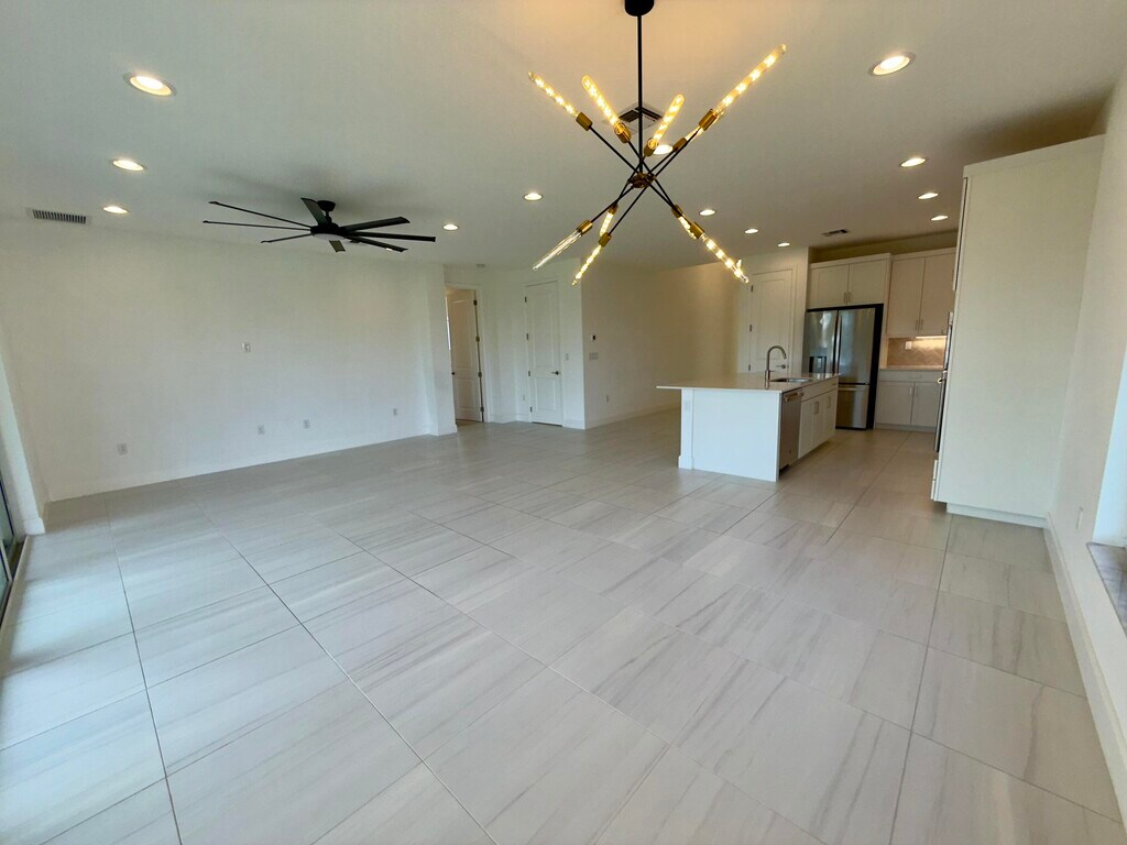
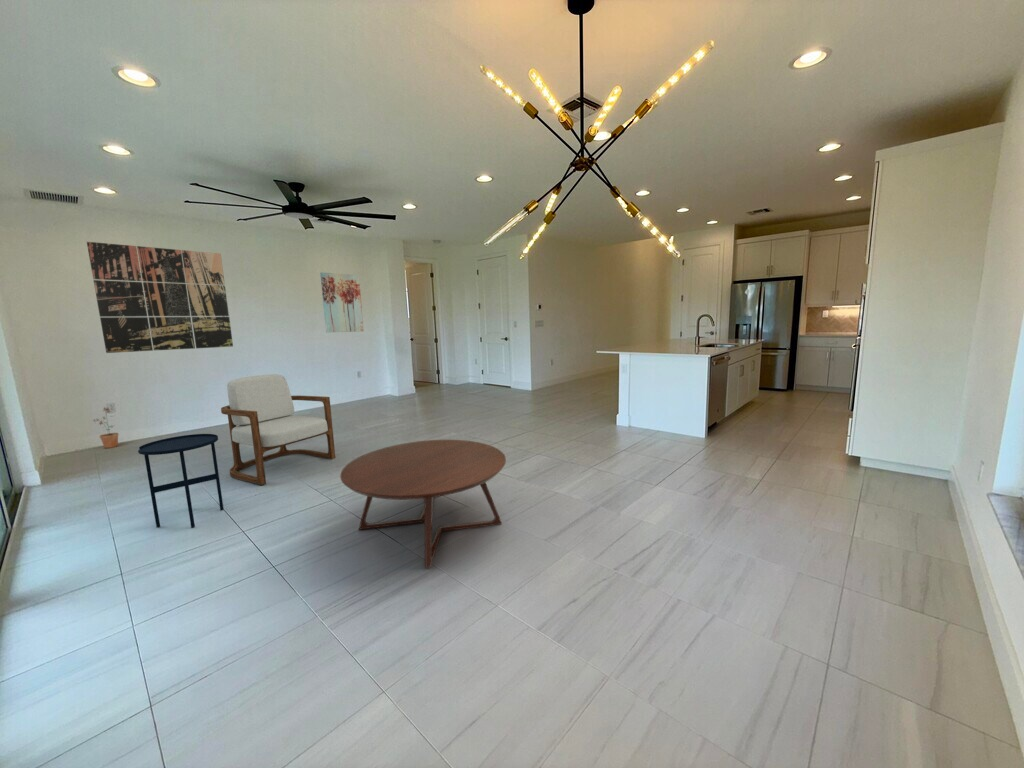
+ wall art [319,271,365,333]
+ potted plant [93,406,120,449]
+ armchair [220,373,336,486]
+ wall art [86,241,234,354]
+ side table [137,433,225,529]
+ coffee table [339,439,507,569]
